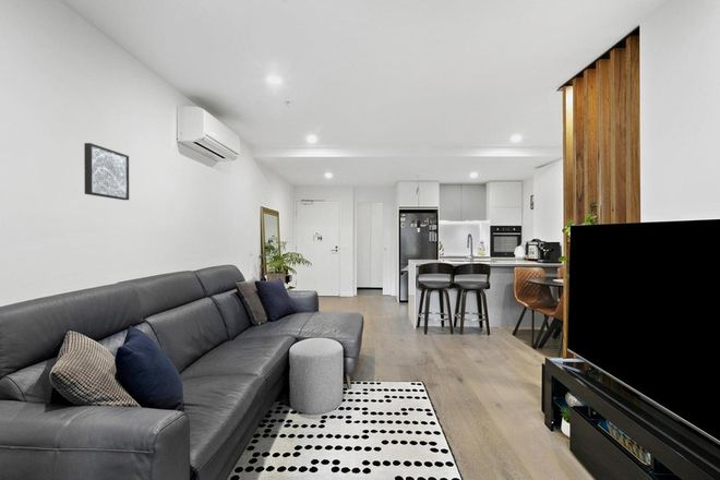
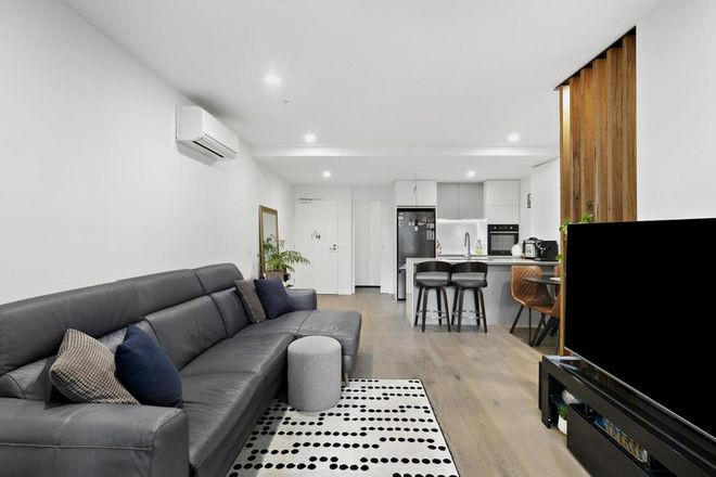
- wall art [83,142,130,201]
